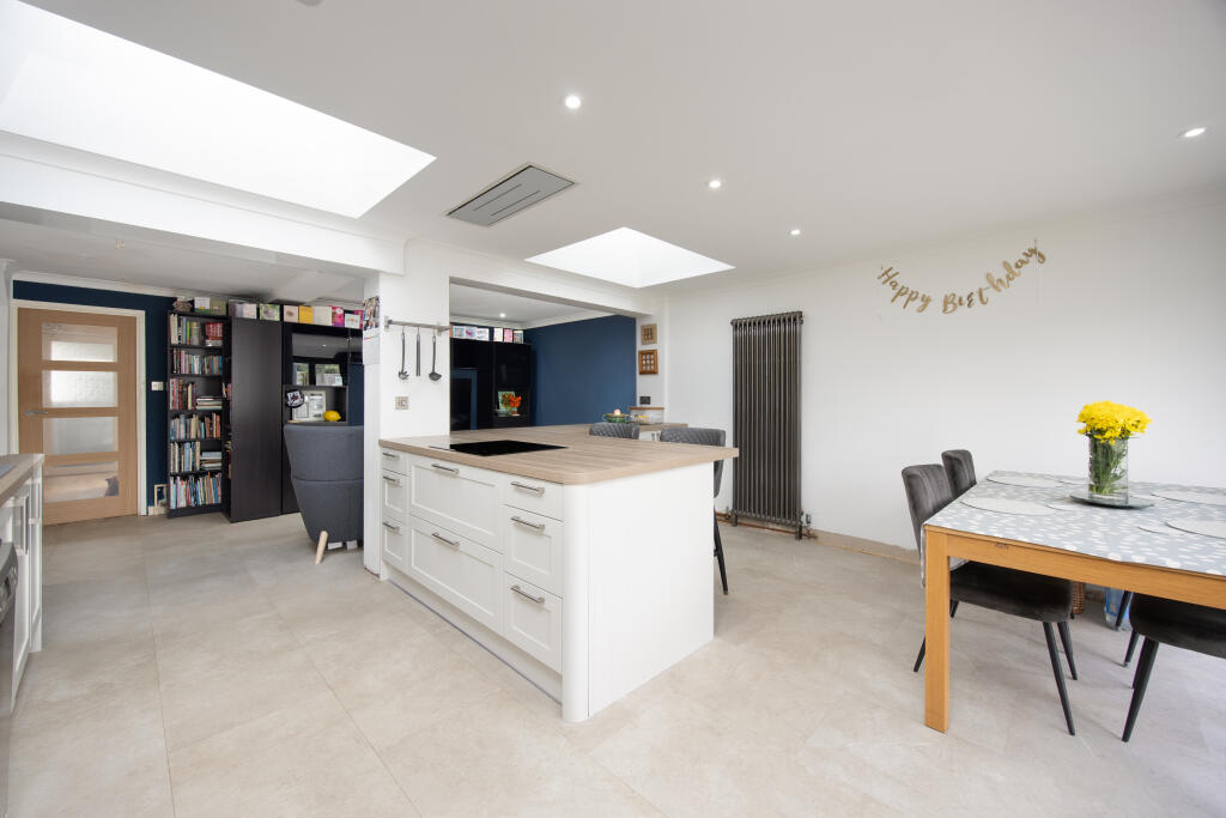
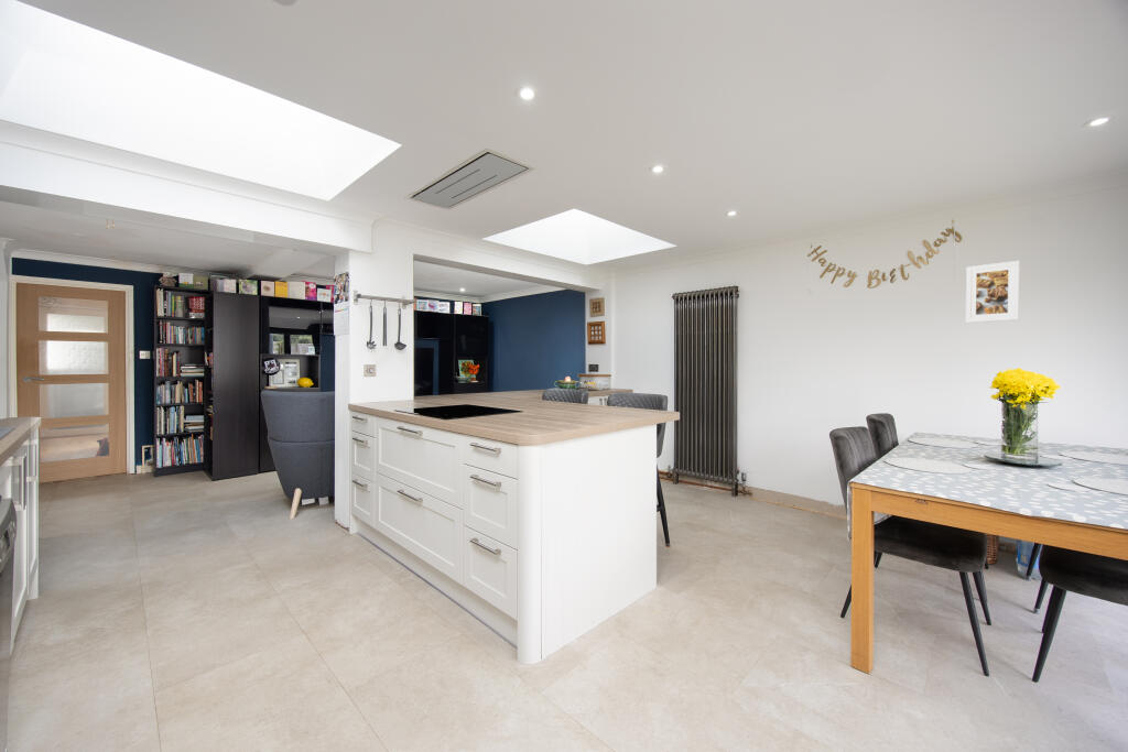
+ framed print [965,260,1020,324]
